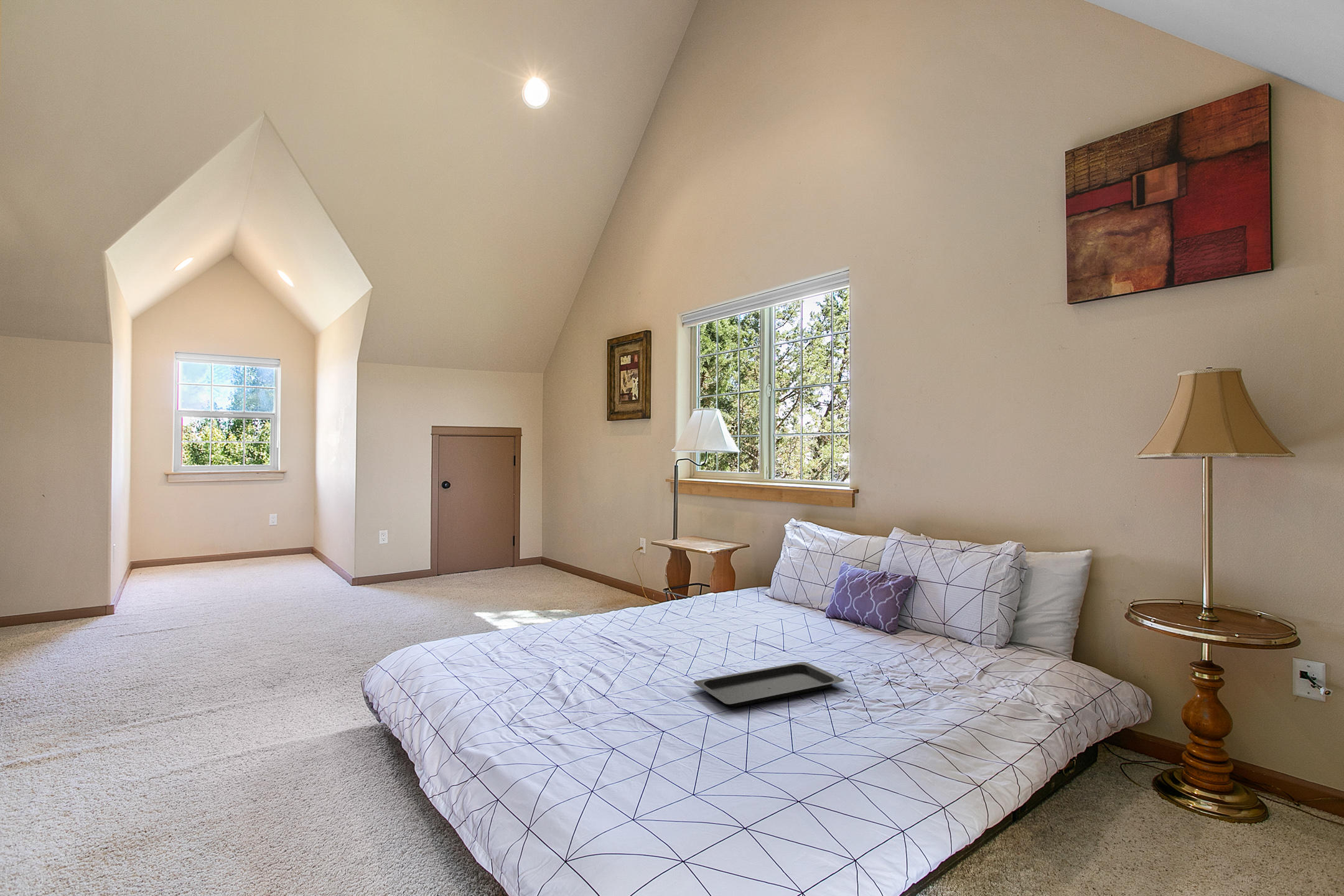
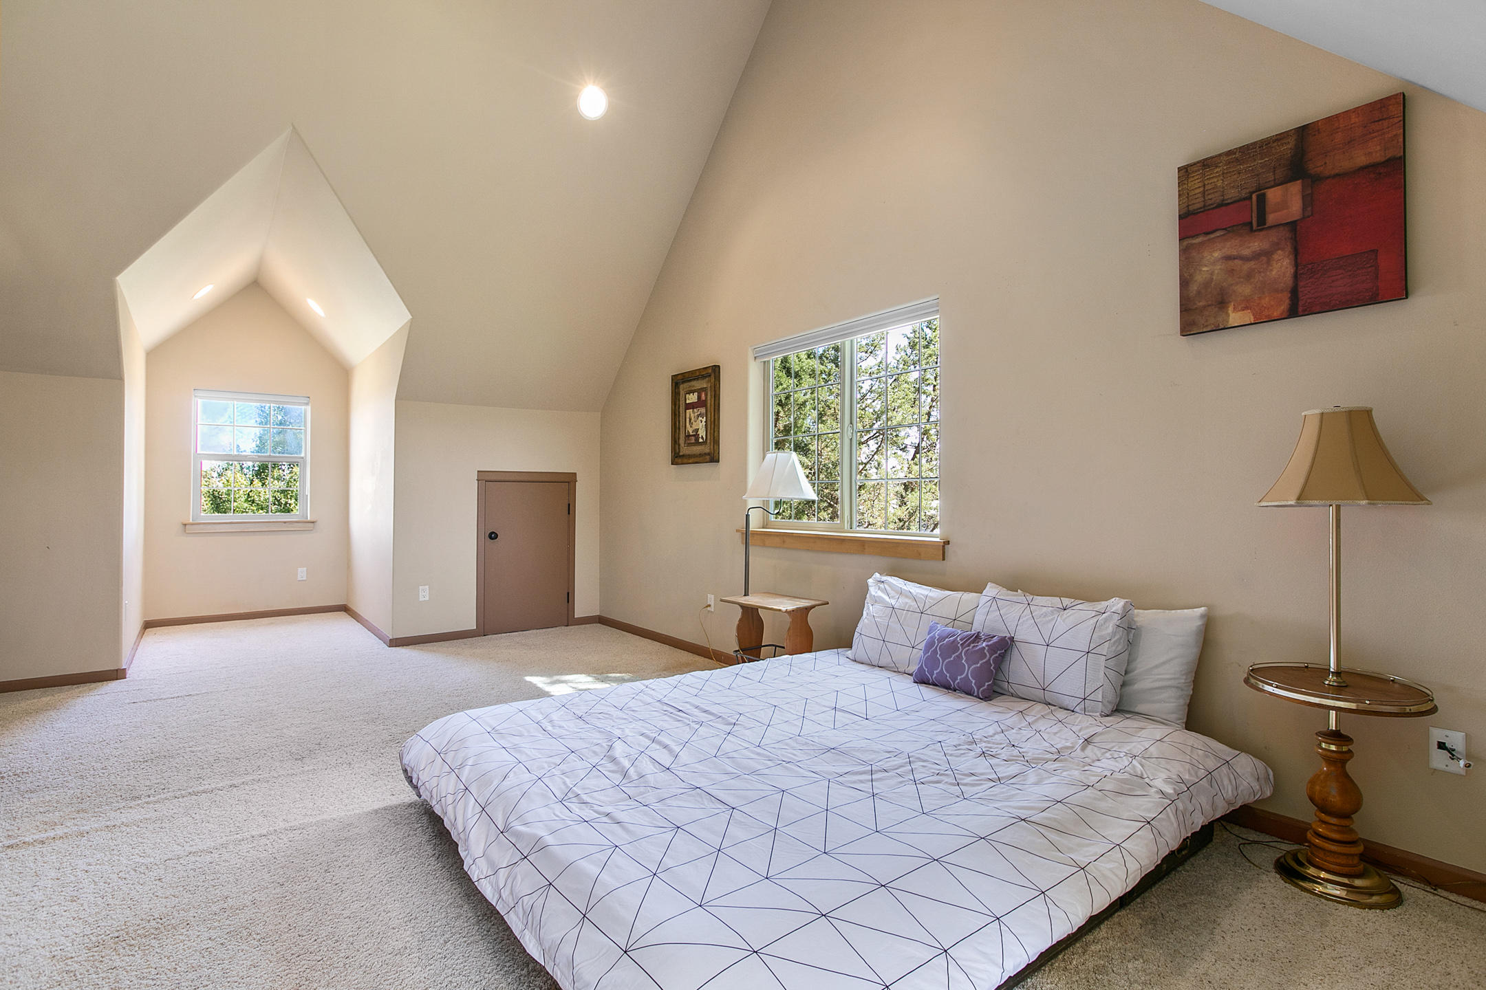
- serving tray [693,661,845,707]
